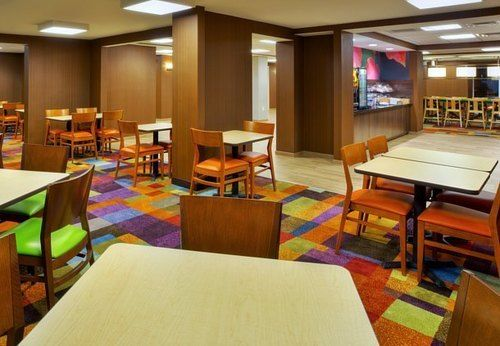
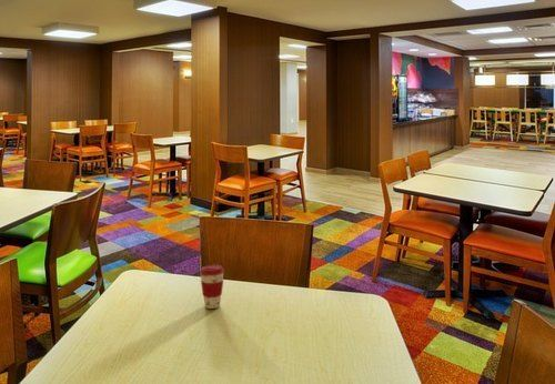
+ coffee cup [199,264,225,310]
